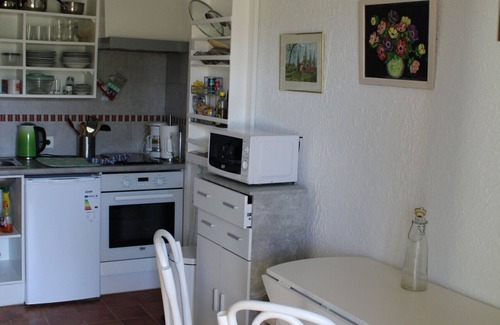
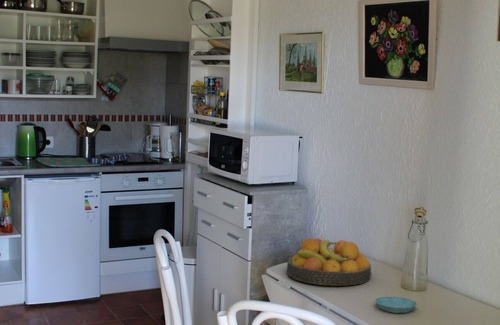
+ saucer [374,296,418,314]
+ fruit bowl [286,237,372,287]
